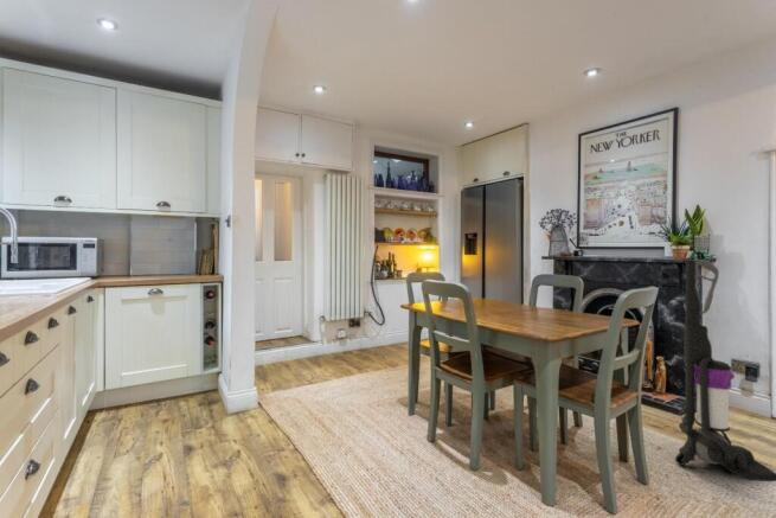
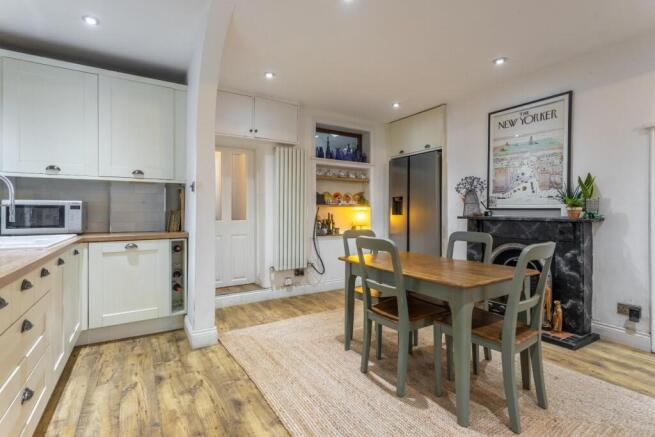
- vacuum cleaner [674,258,776,482]
